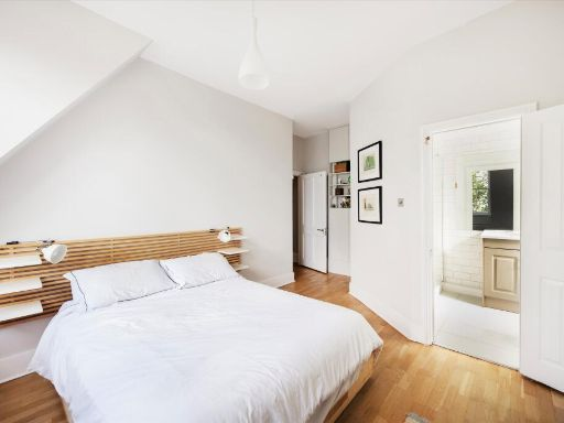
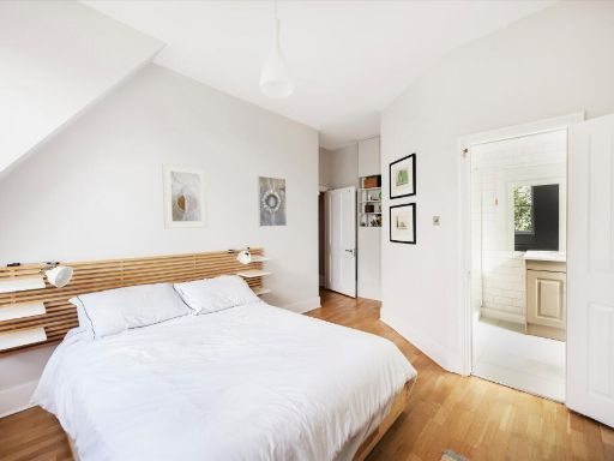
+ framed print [161,162,210,229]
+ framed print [257,175,288,228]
